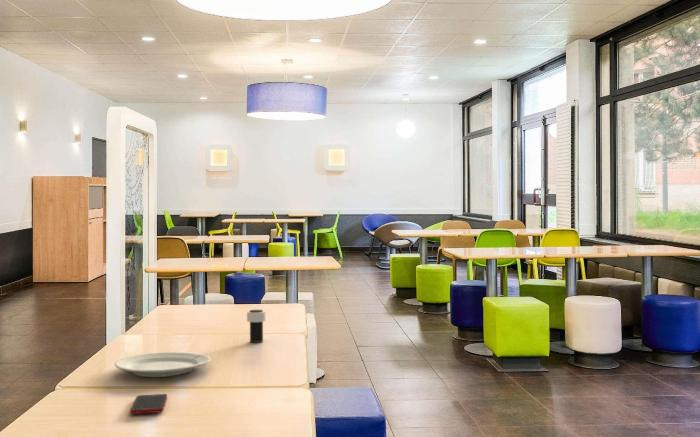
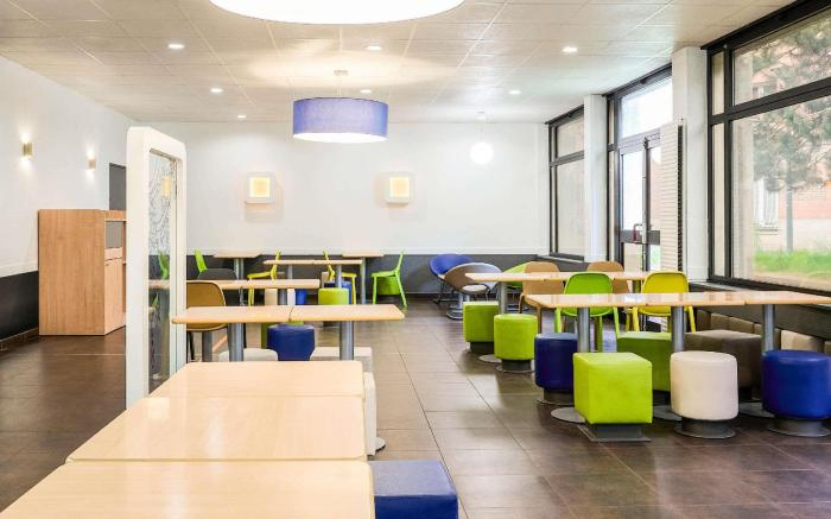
- chinaware [114,352,212,378]
- cup [246,309,267,343]
- cell phone [129,393,168,415]
